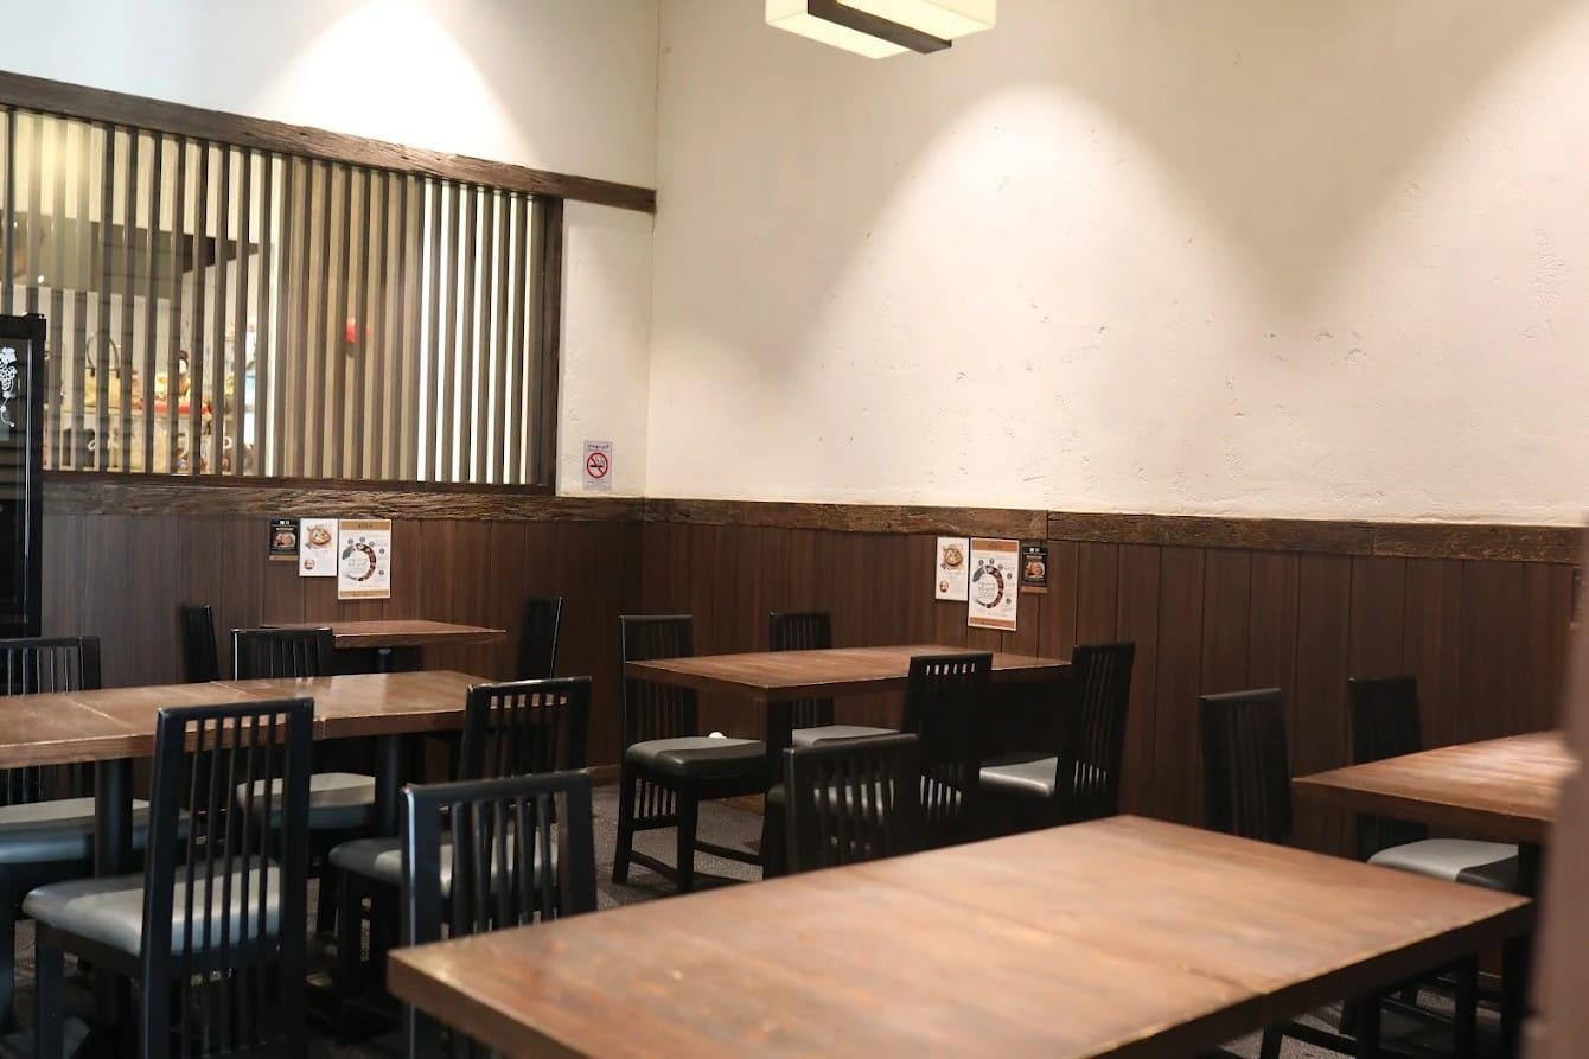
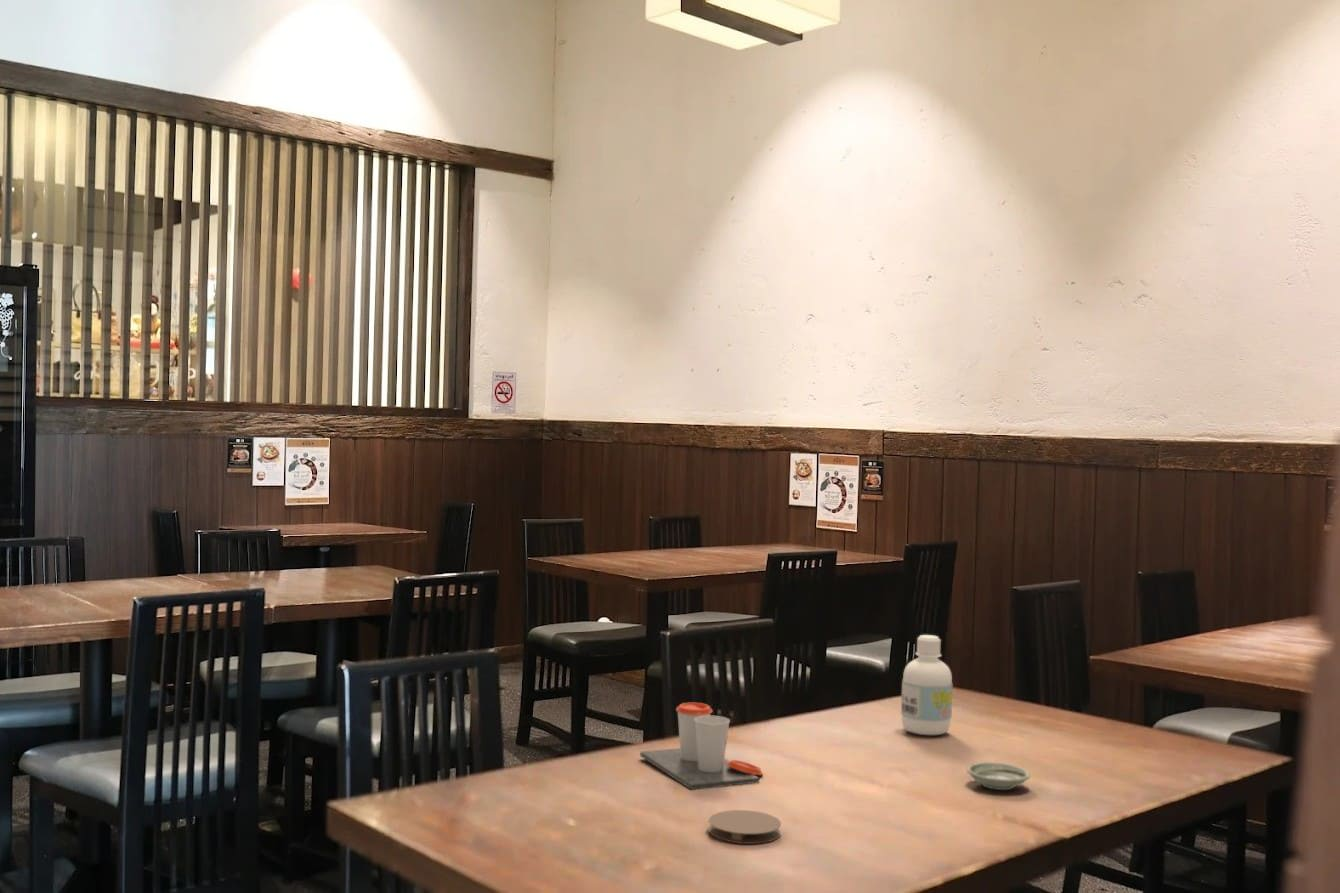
+ cup [639,702,764,791]
+ bottle [900,634,954,736]
+ coaster [707,809,782,845]
+ saucer [966,761,1031,791]
